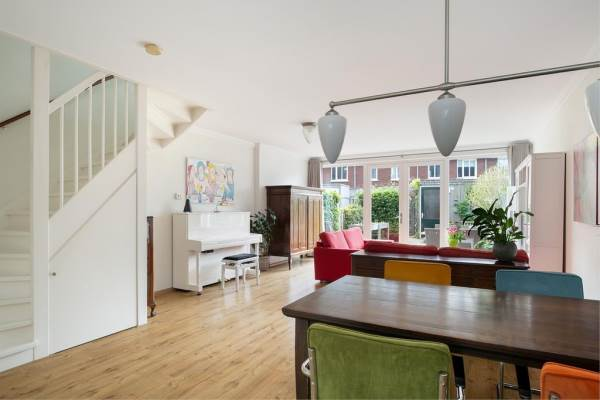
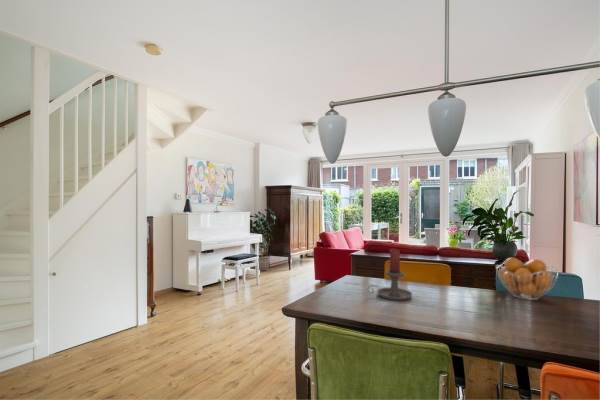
+ fruit basket [495,257,559,301]
+ candle holder [366,248,413,301]
